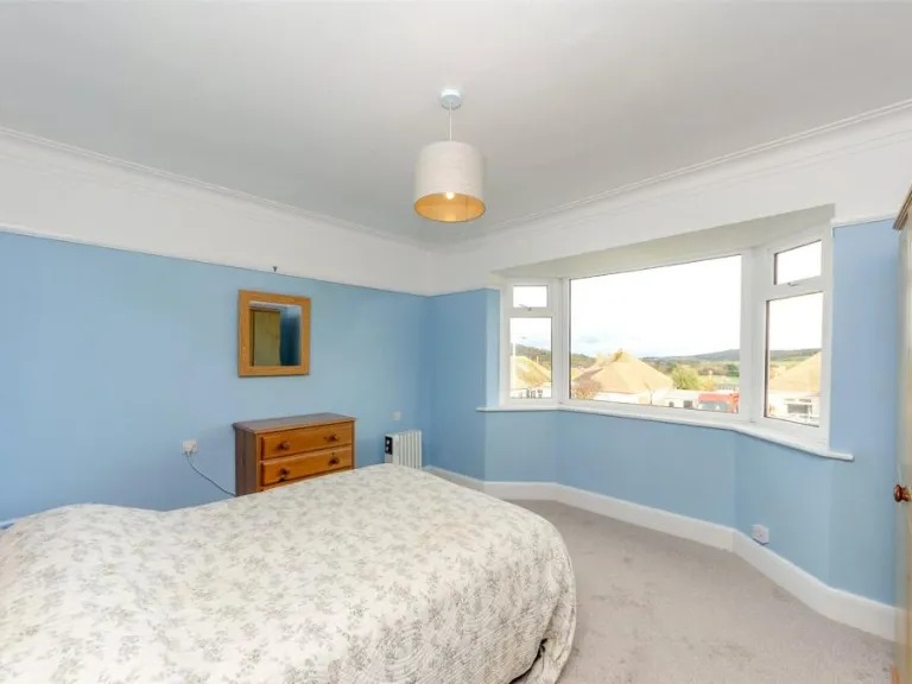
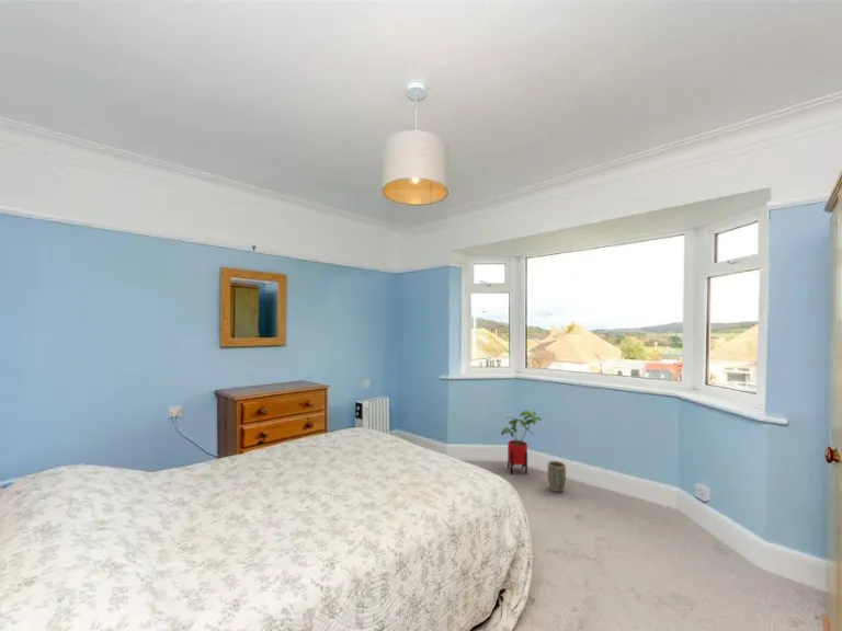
+ plant pot [547,460,567,493]
+ house plant [500,410,544,475]
